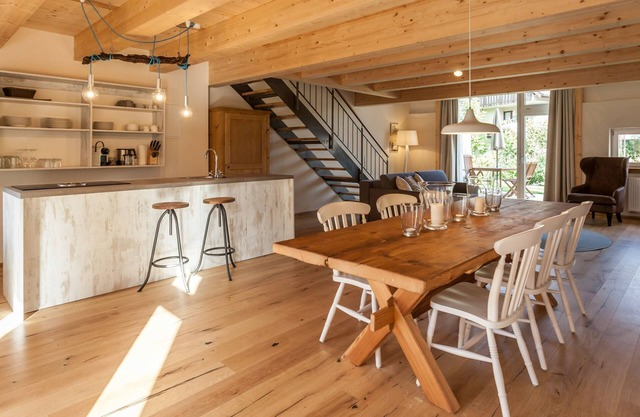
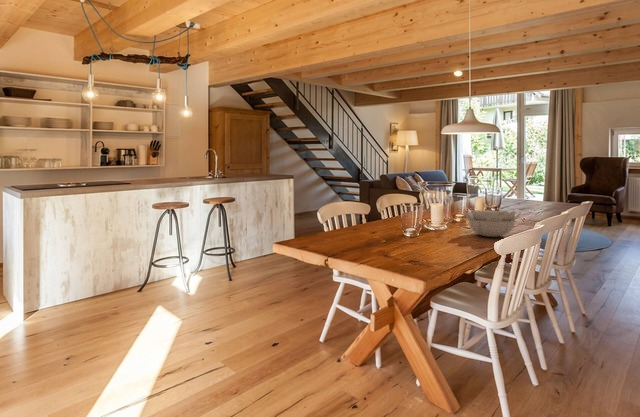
+ decorative bowl [464,209,522,238]
